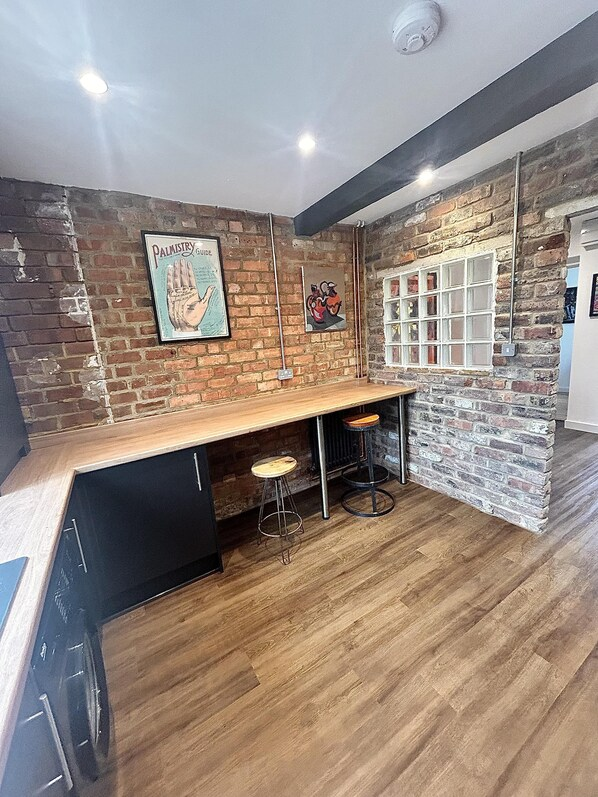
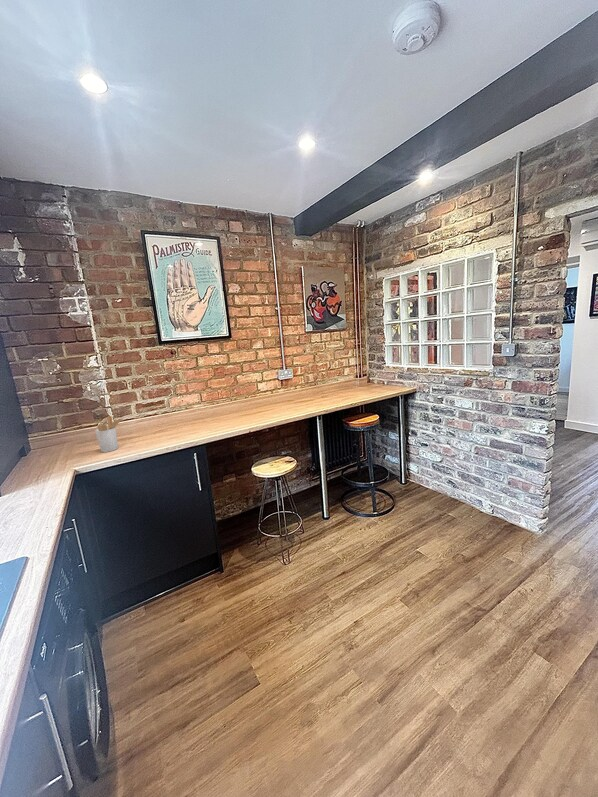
+ utensil holder [94,415,124,453]
